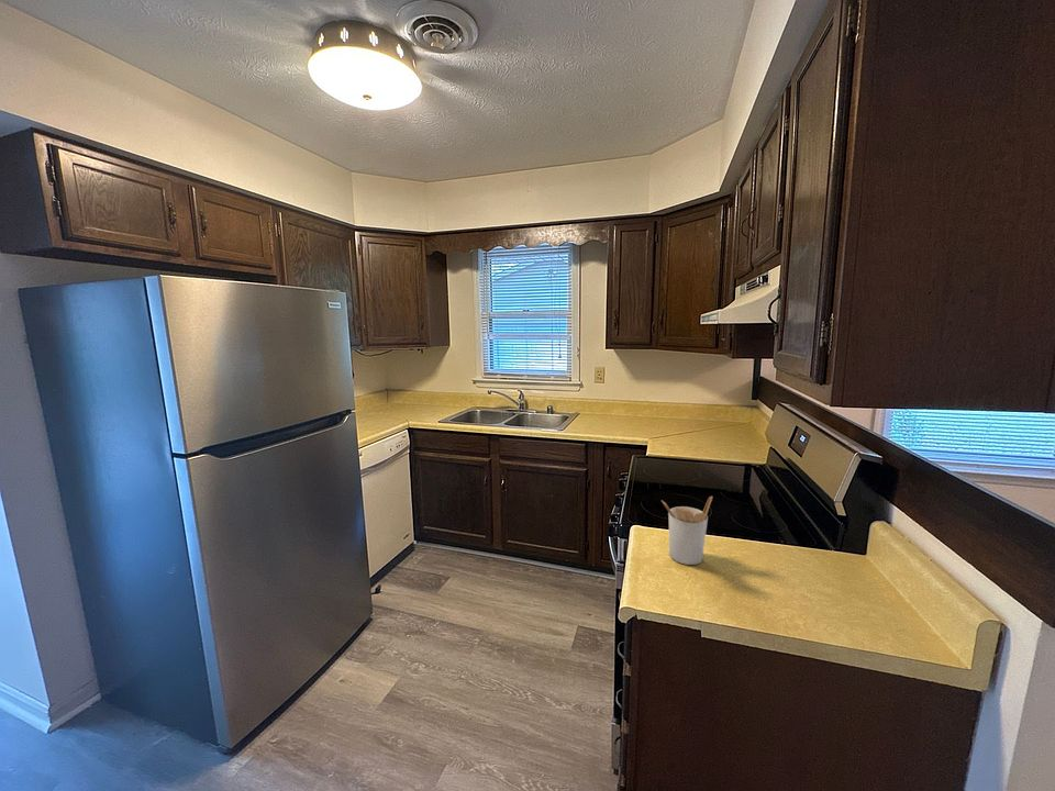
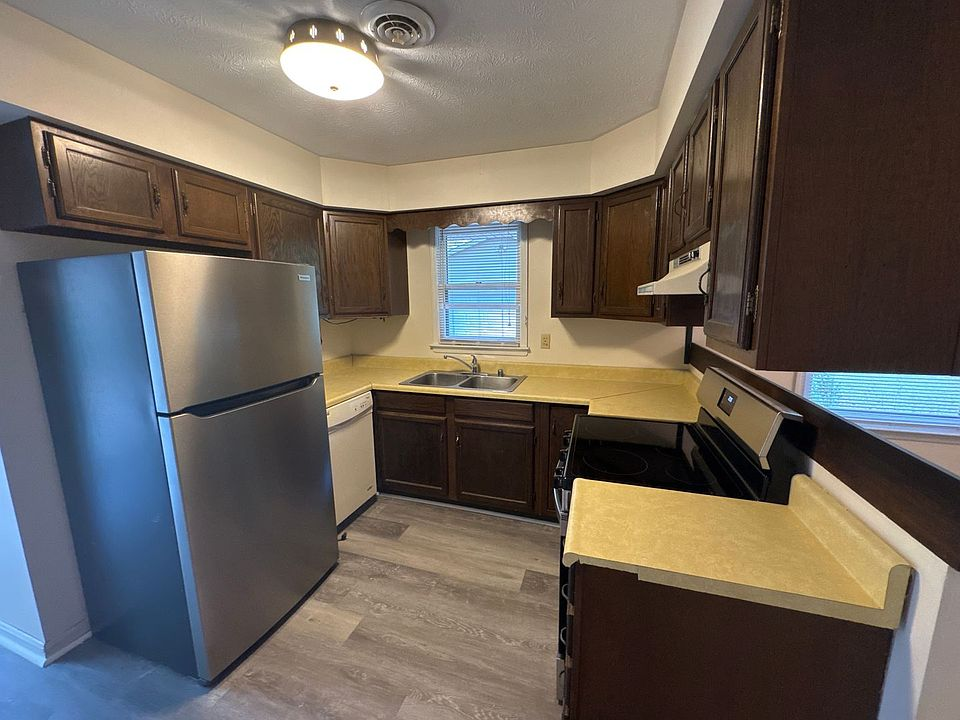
- utensil holder [660,495,713,566]
